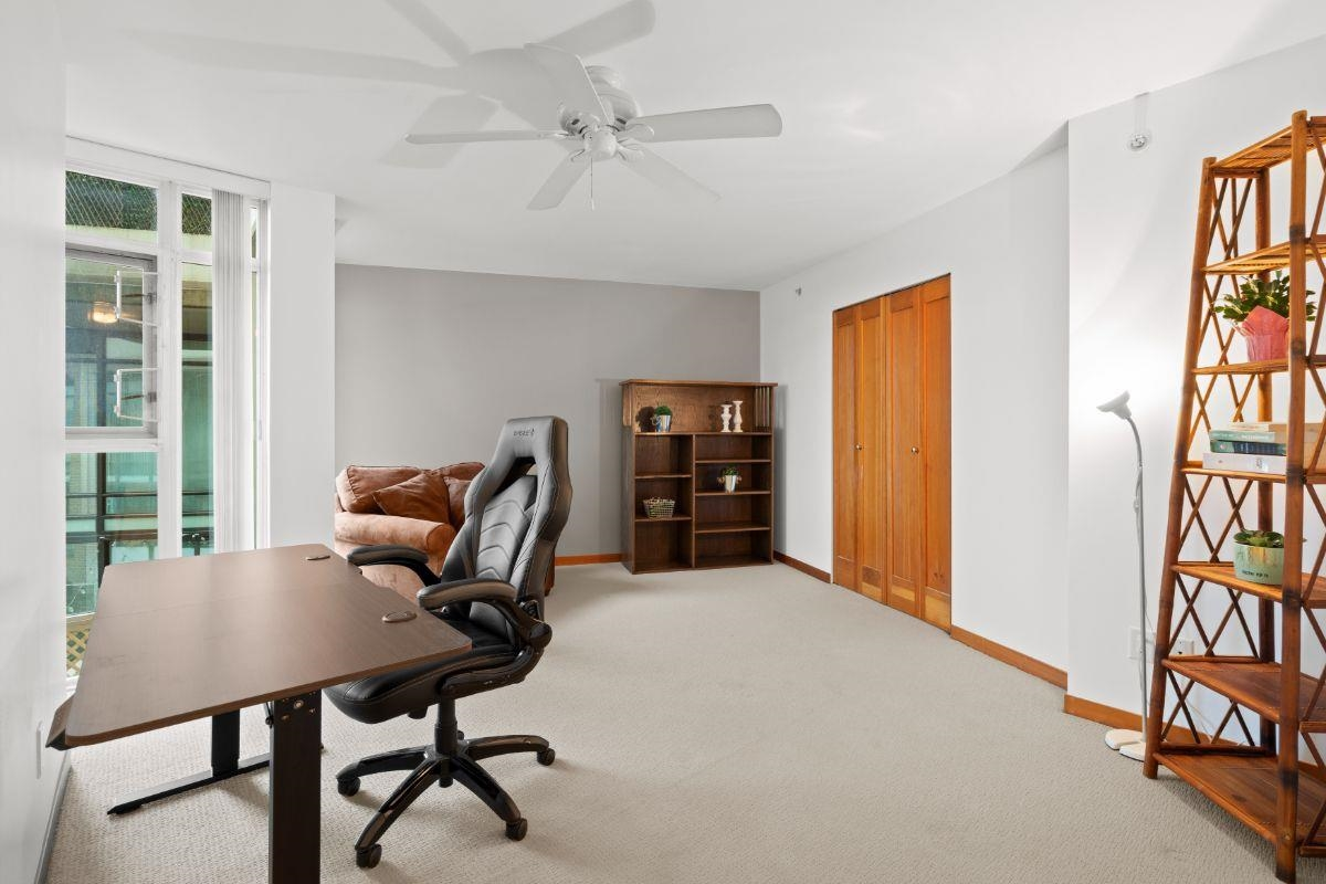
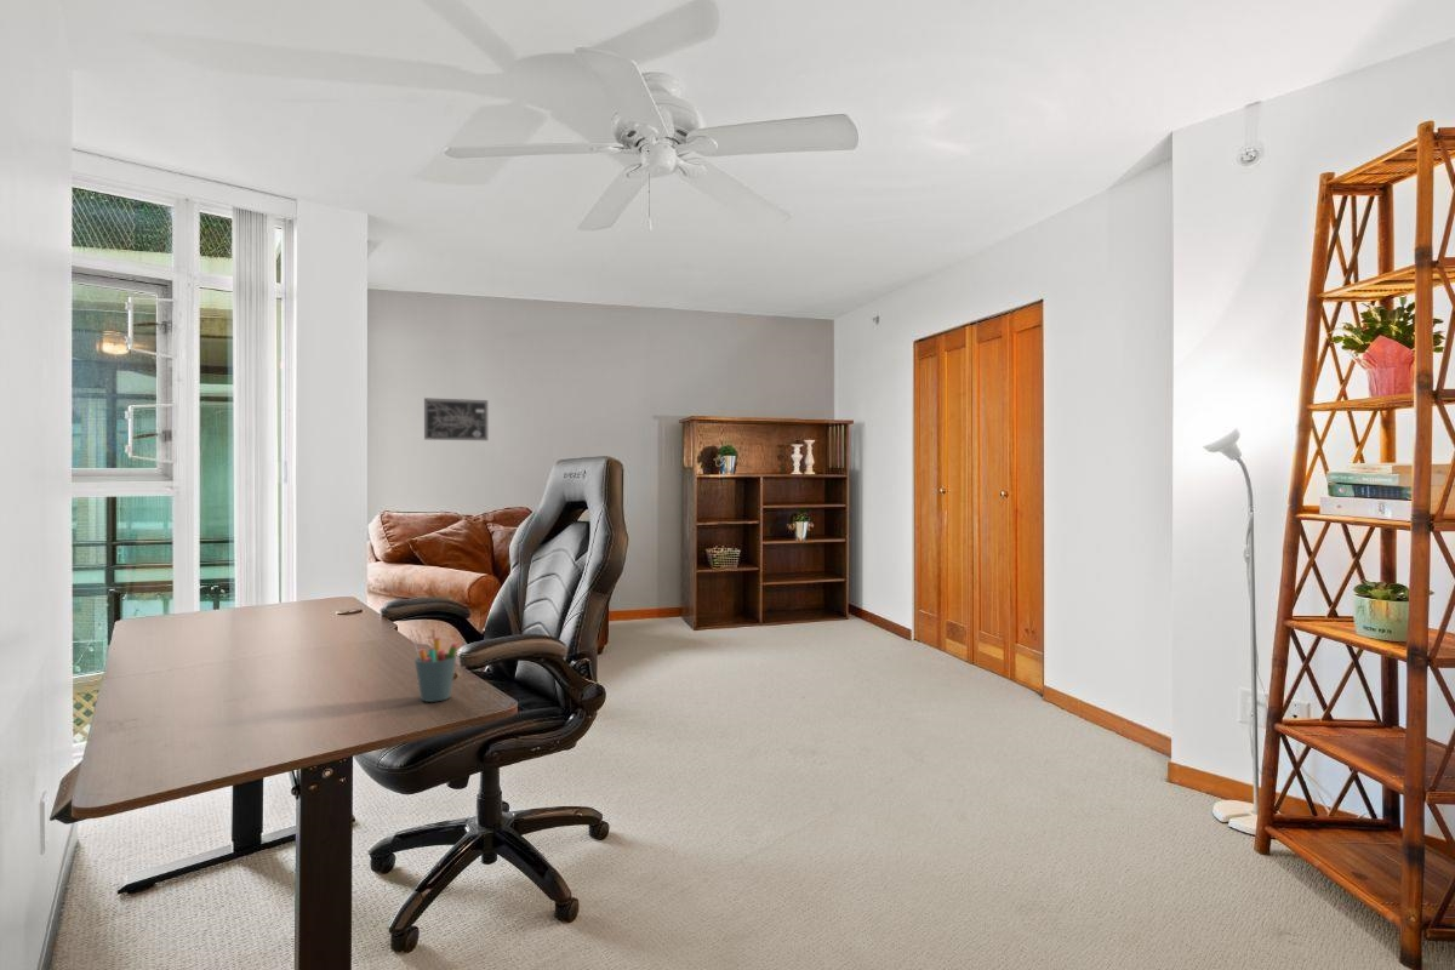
+ pen holder [411,637,460,703]
+ wall art [423,396,489,441]
